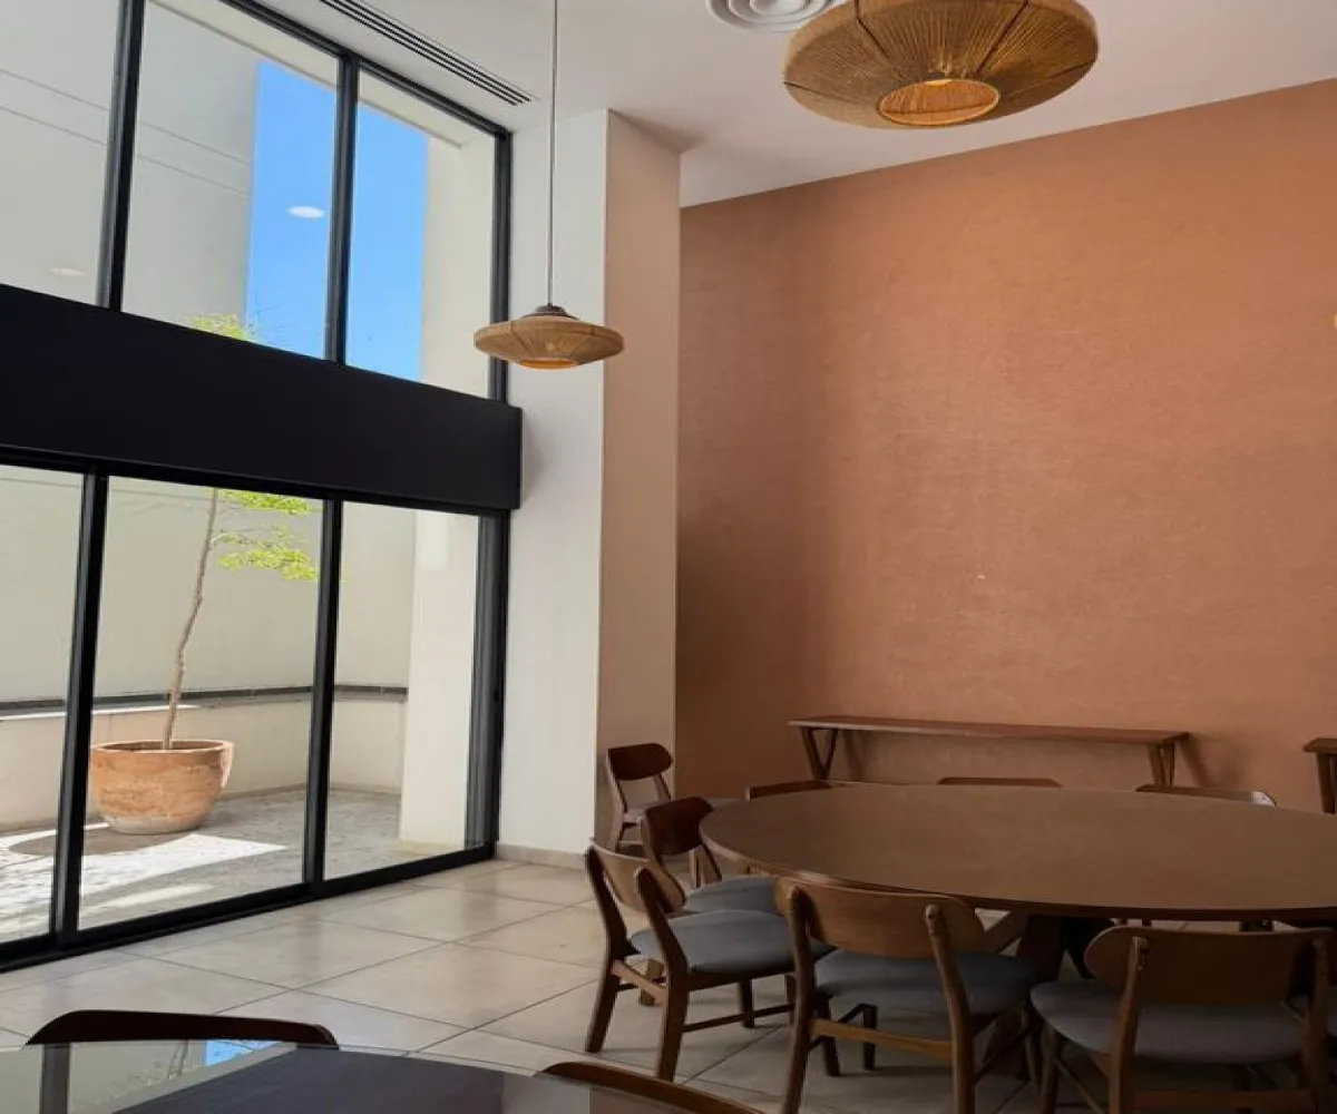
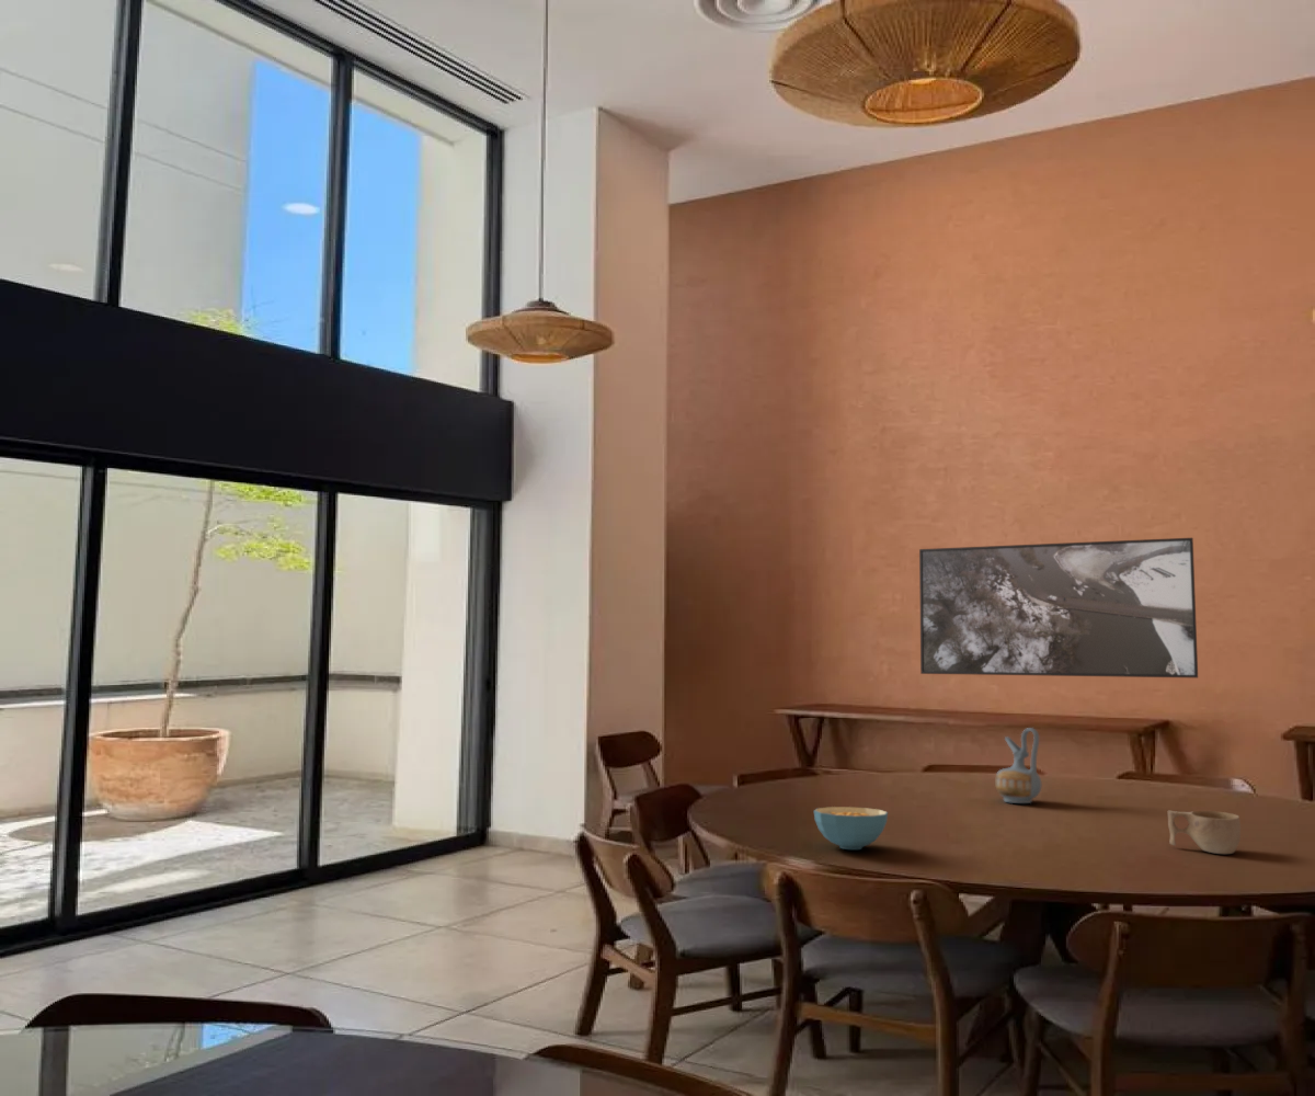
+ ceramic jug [994,727,1042,804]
+ cup [1167,810,1242,855]
+ cereal bowl [813,806,889,850]
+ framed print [918,537,1199,678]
